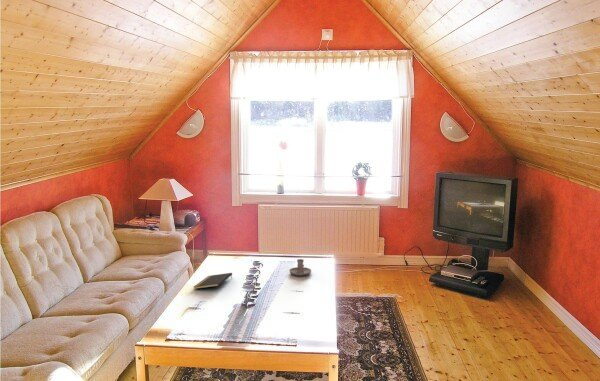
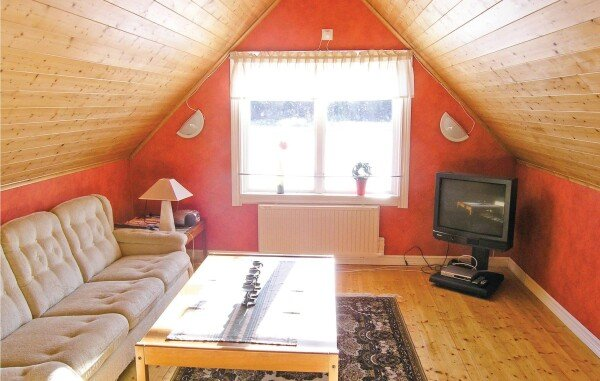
- candle holder [289,258,312,277]
- notepad [193,272,233,290]
